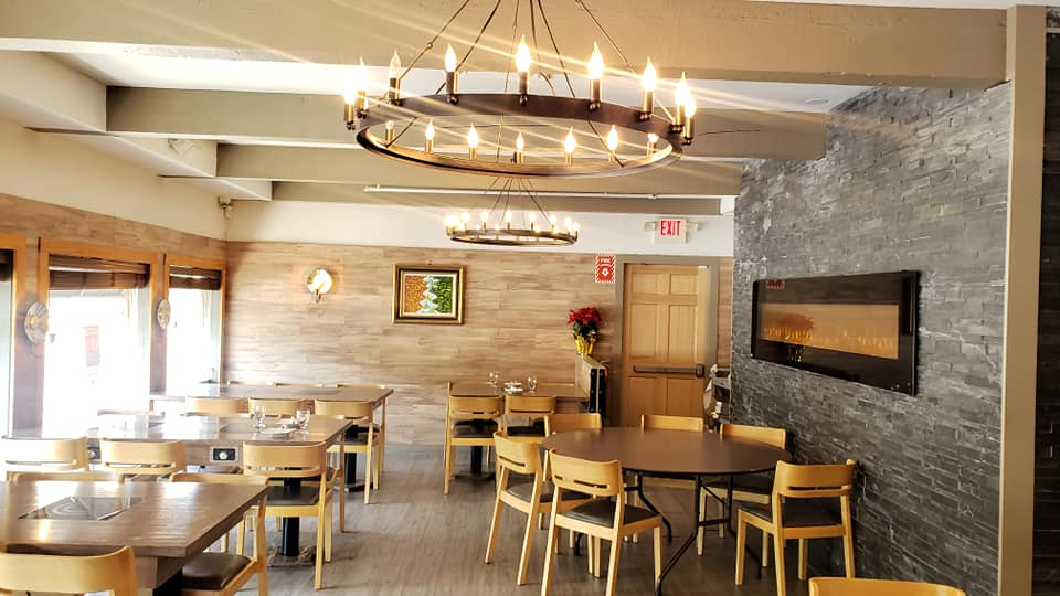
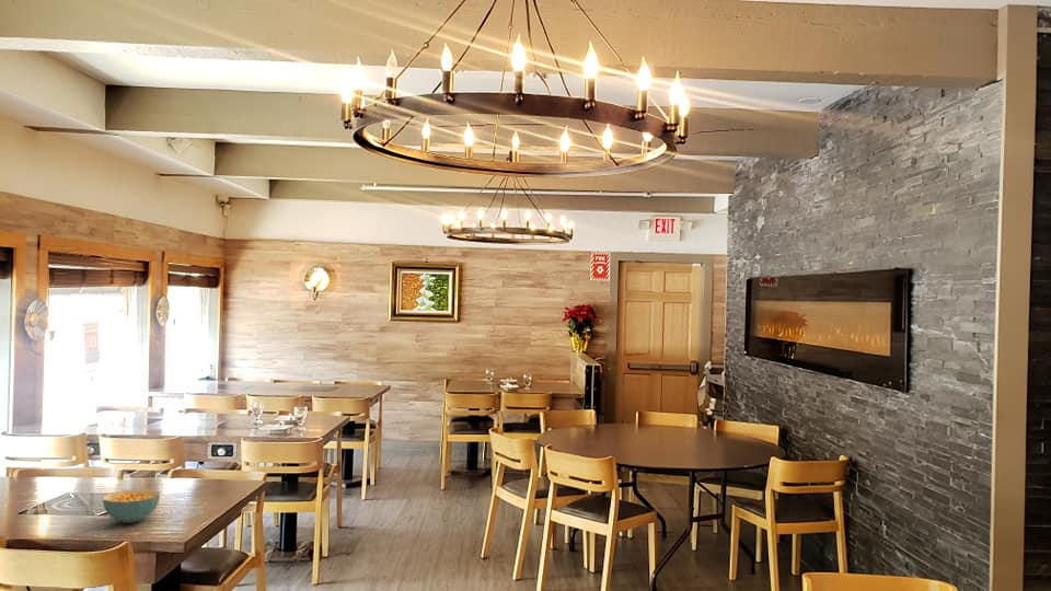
+ cereal bowl [102,488,161,524]
